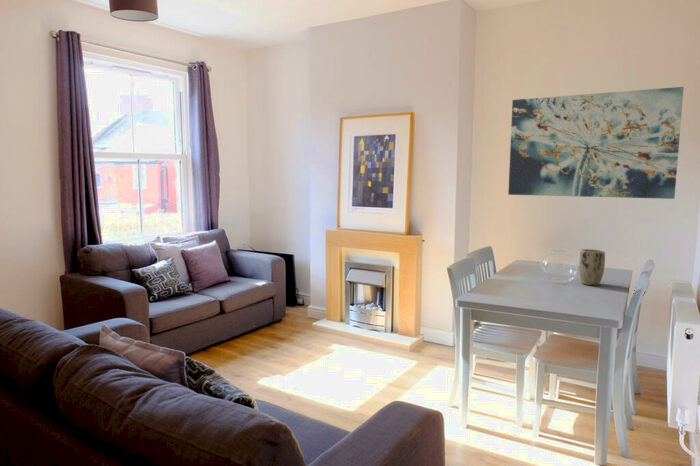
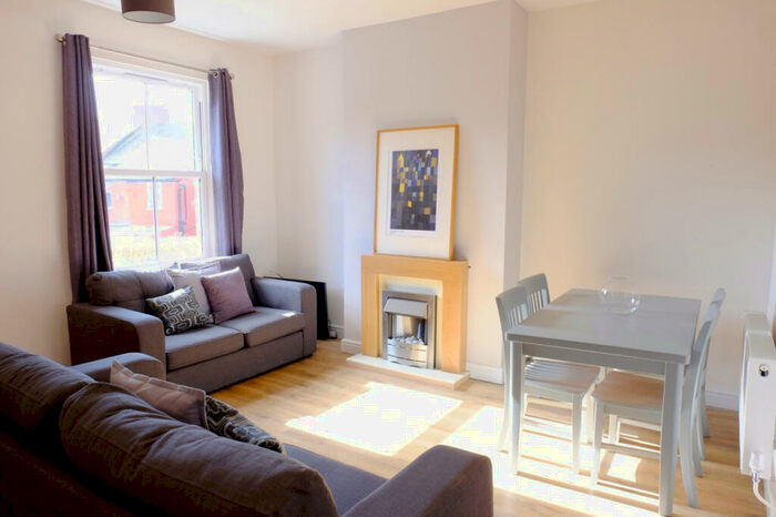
- plant pot [578,248,606,286]
- wall art [507,86,685,200]
